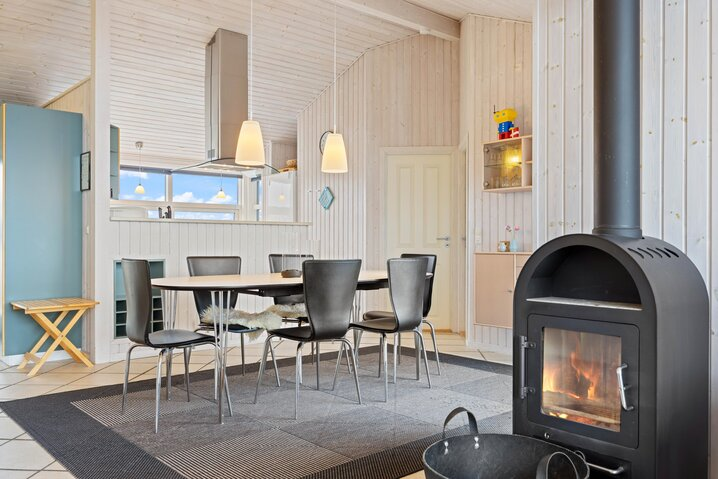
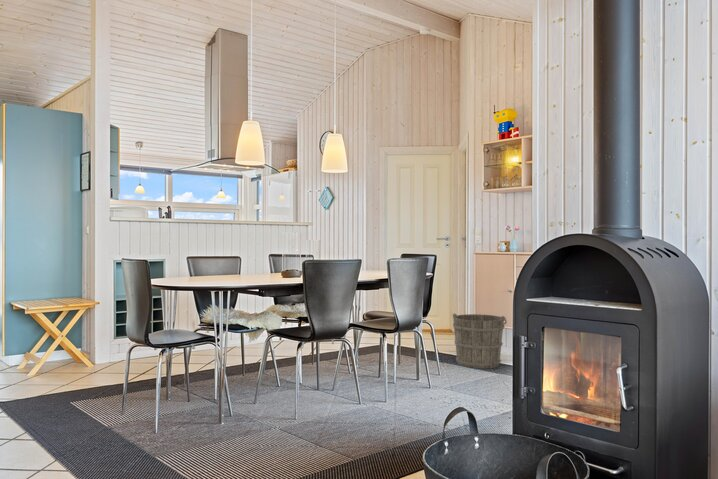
+ bucket [452,313,508,369]
